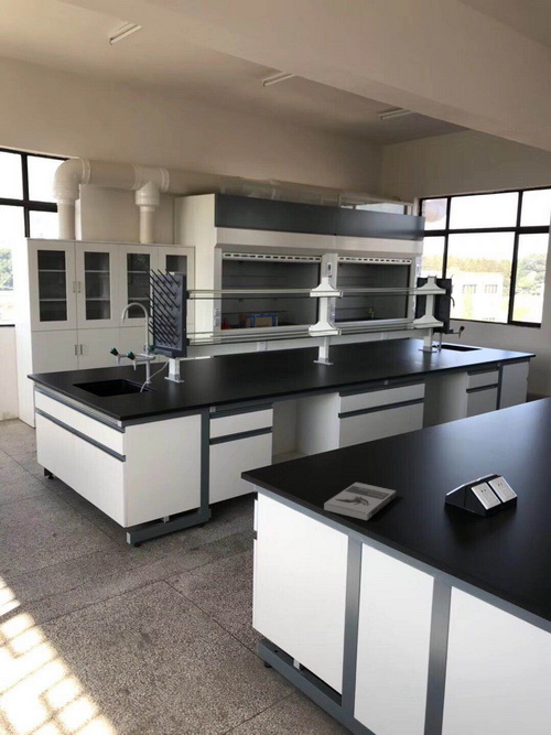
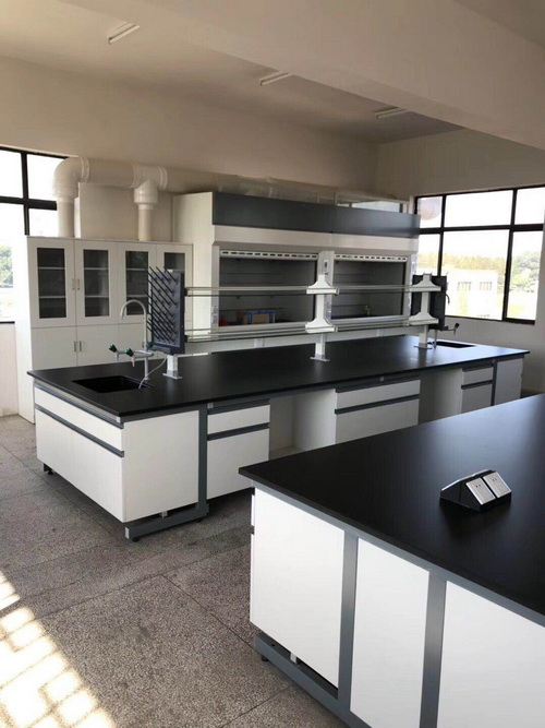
- book [323,482,397,521]
